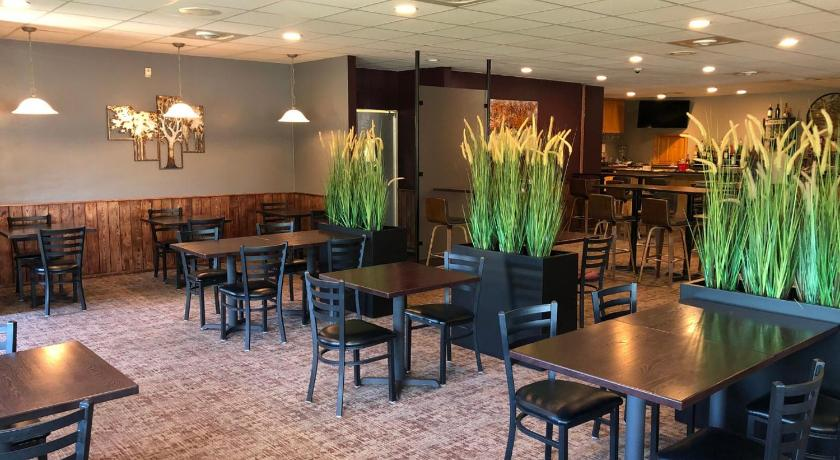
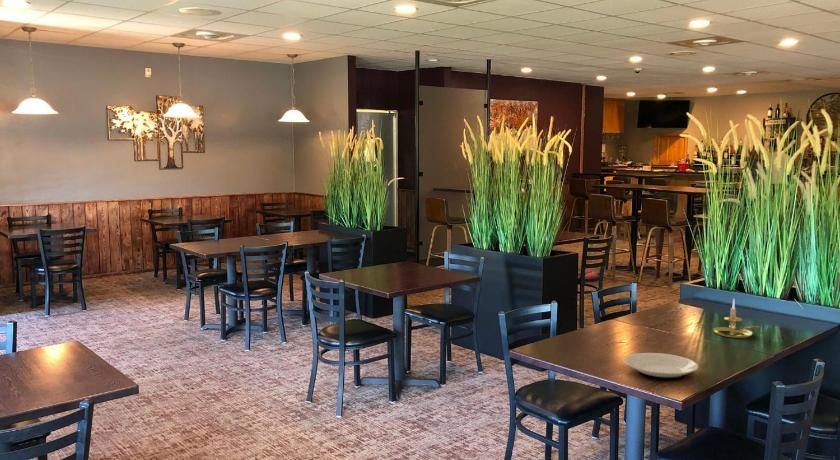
+ candle holder [712,298,759,339]
+ plate [624,352,699,381]
